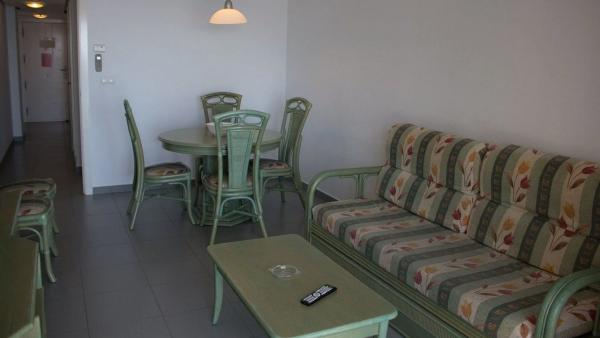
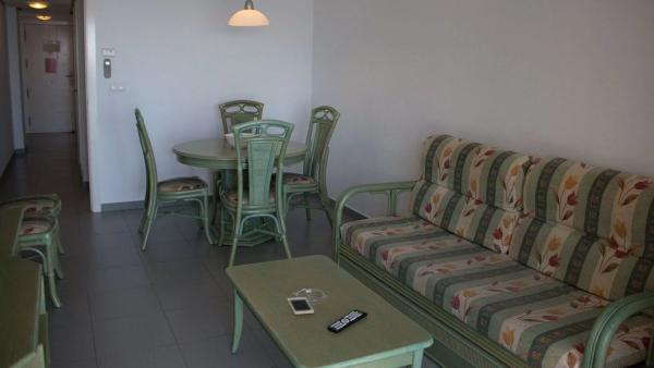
+ cell phone [287,296,315,316]
